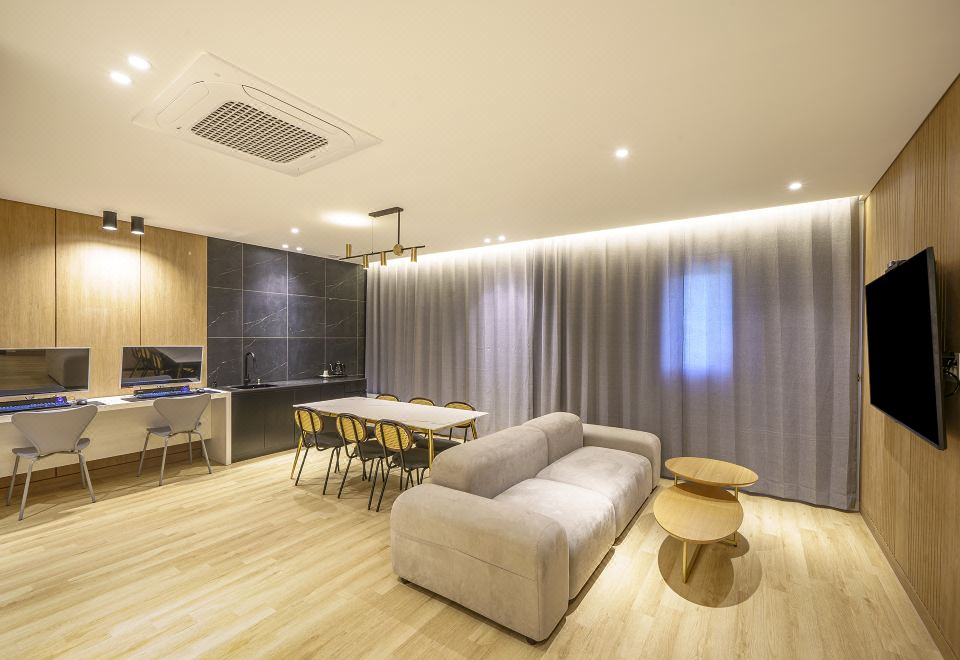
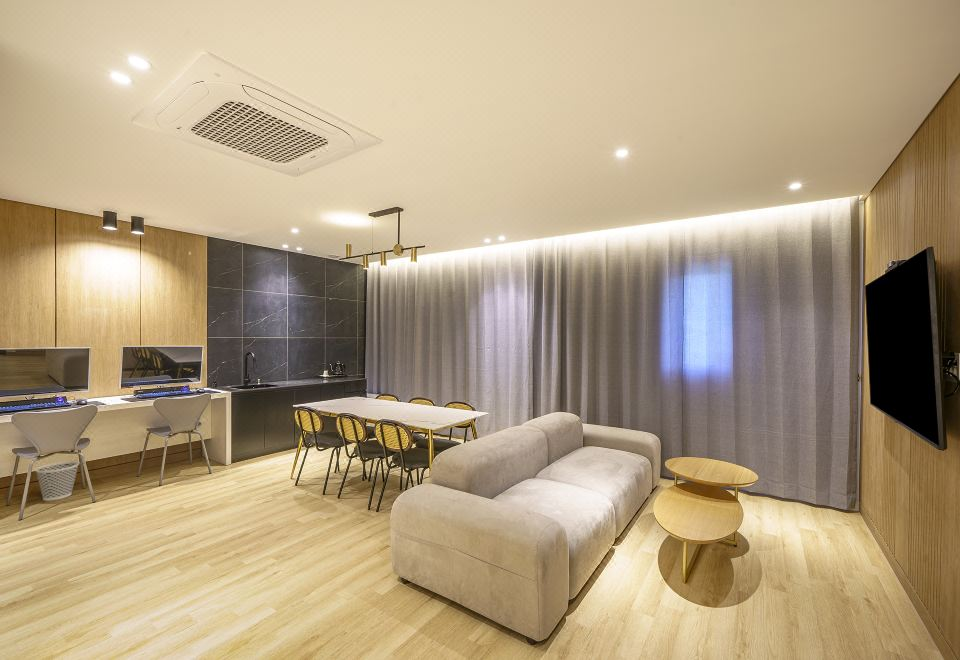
+ wastebasket [34,460,80,502]
